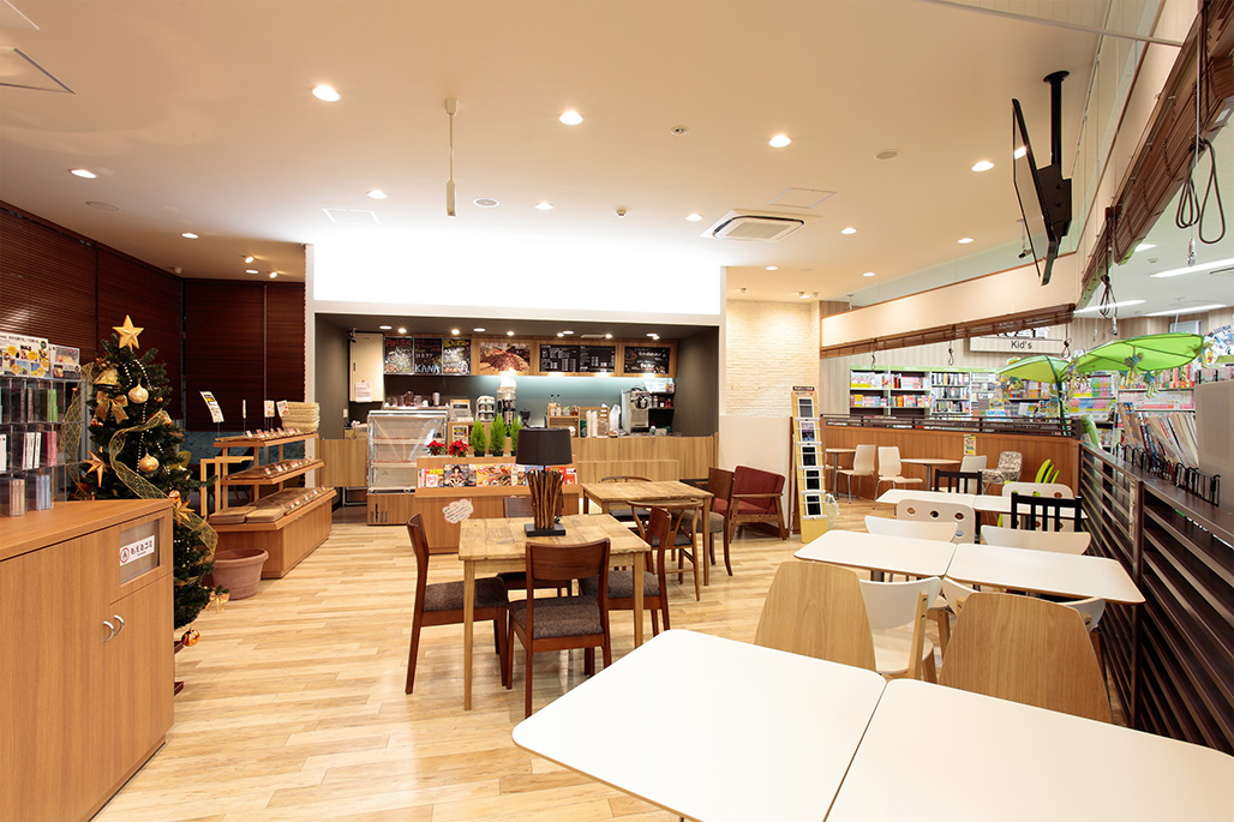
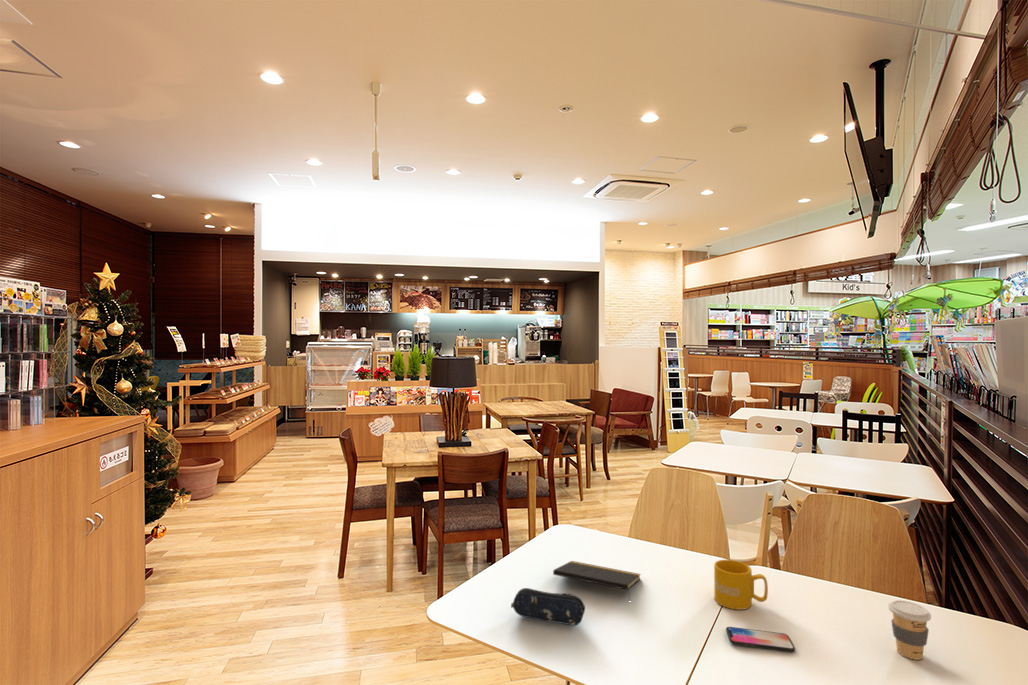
+ coffee cup [887,599,932,661]
+ smartphone [725,626,796,653]
+ pencil case [510,587,586,626]
+ mug [713,559,769,611]
+ notepad [552,560,642,600]
